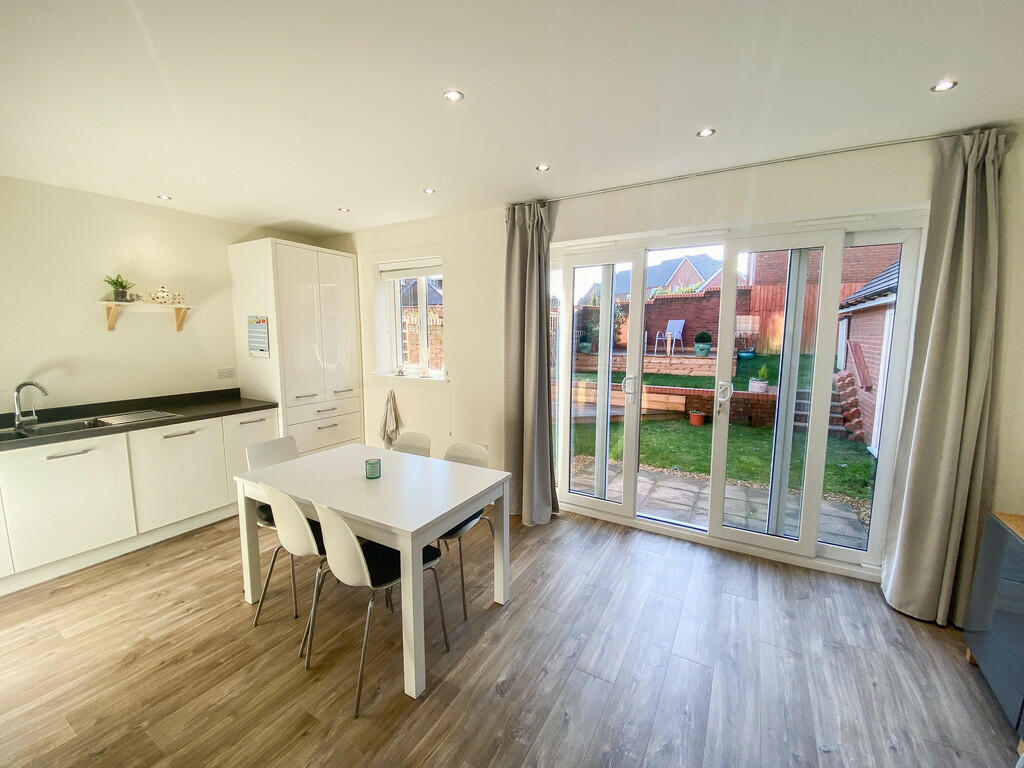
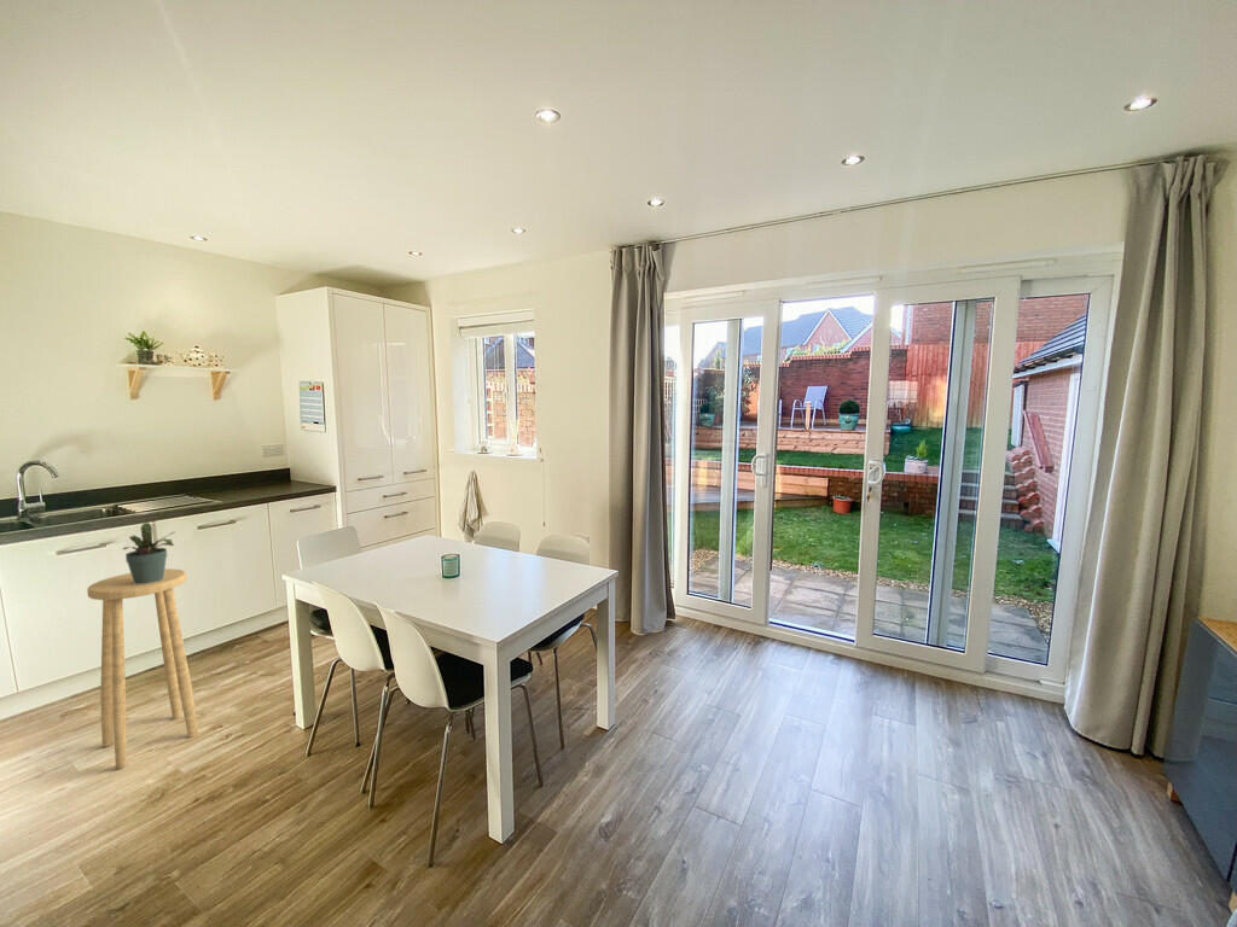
+ potted plant [122,521,175,584]
+ stool [87,567,199,770]
